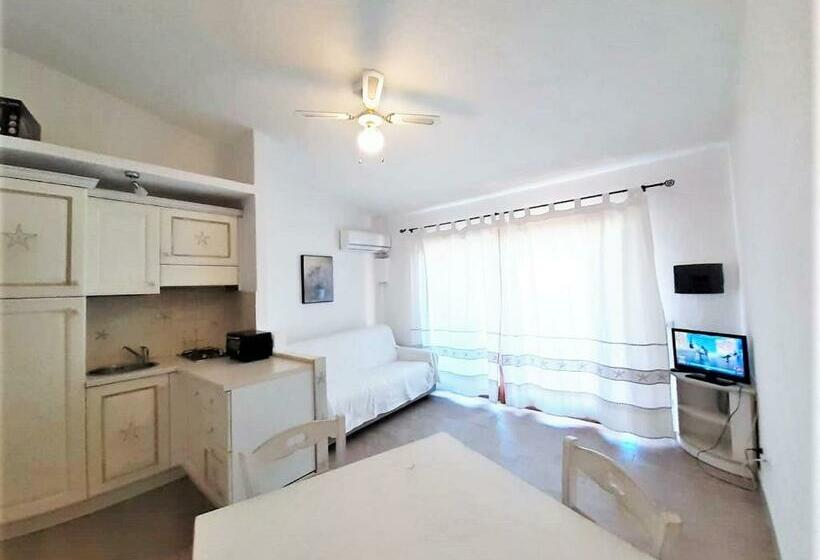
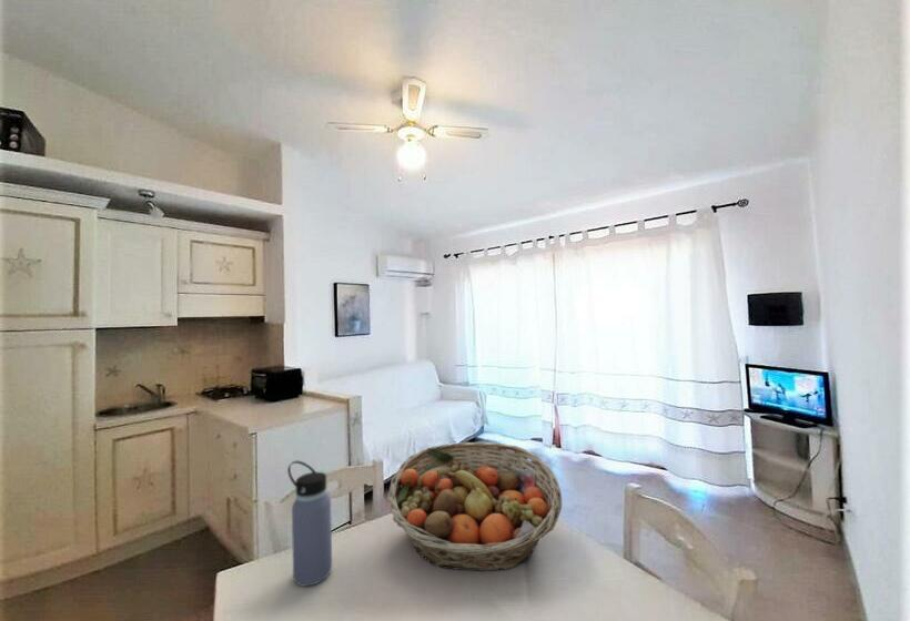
+ fruit basket [386,440,563,572]
+ water bottle [286,460,333,587]
